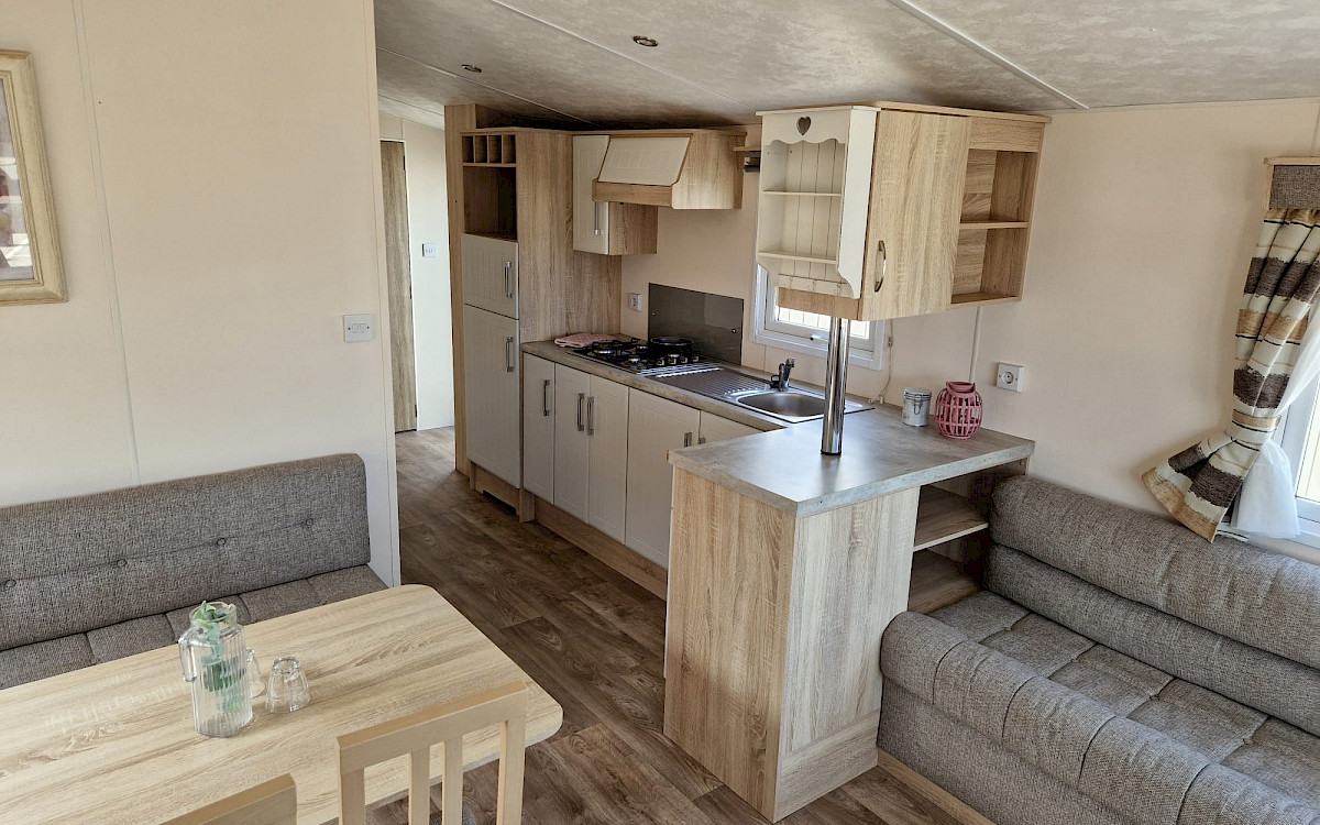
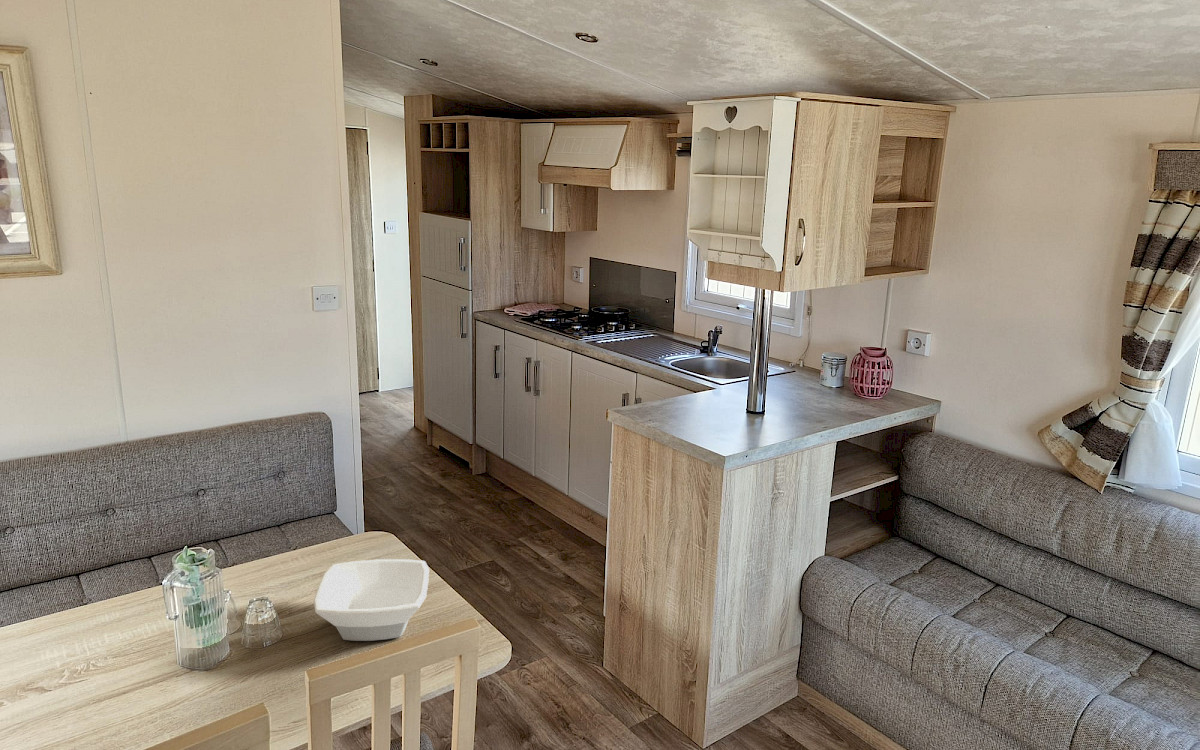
+ bowl [313,558,430,642]
